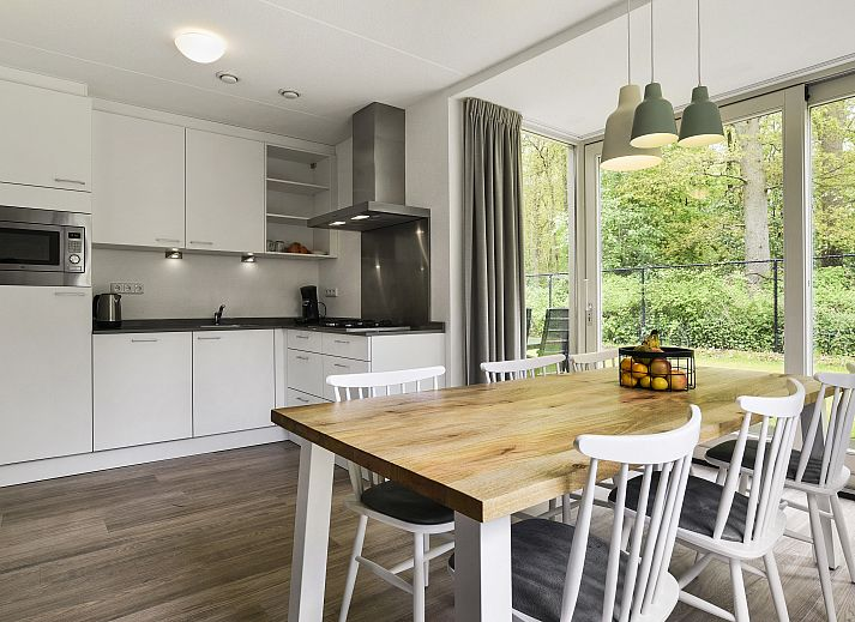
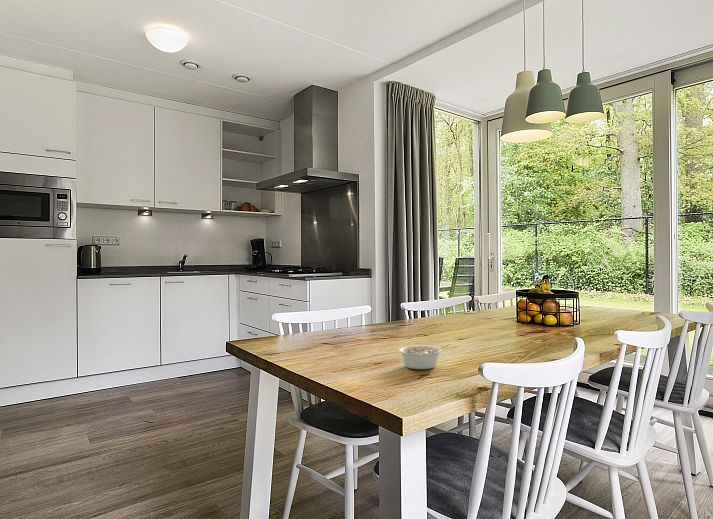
+ legume [397,343,451,370]
